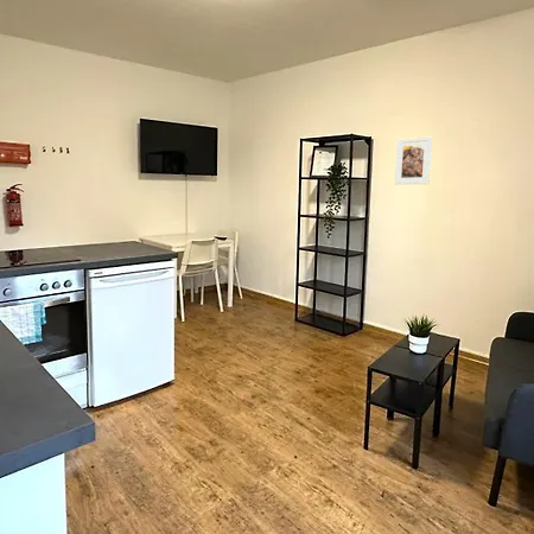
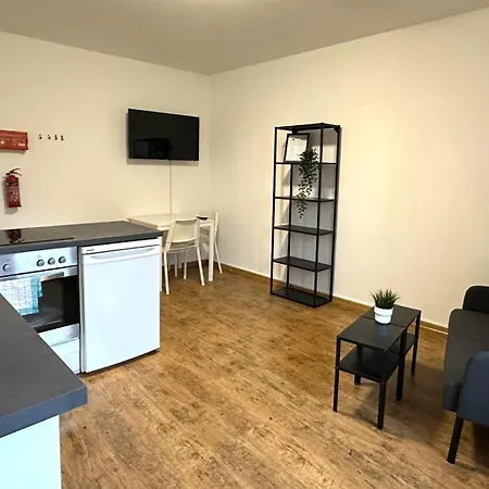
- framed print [394,136,433,185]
